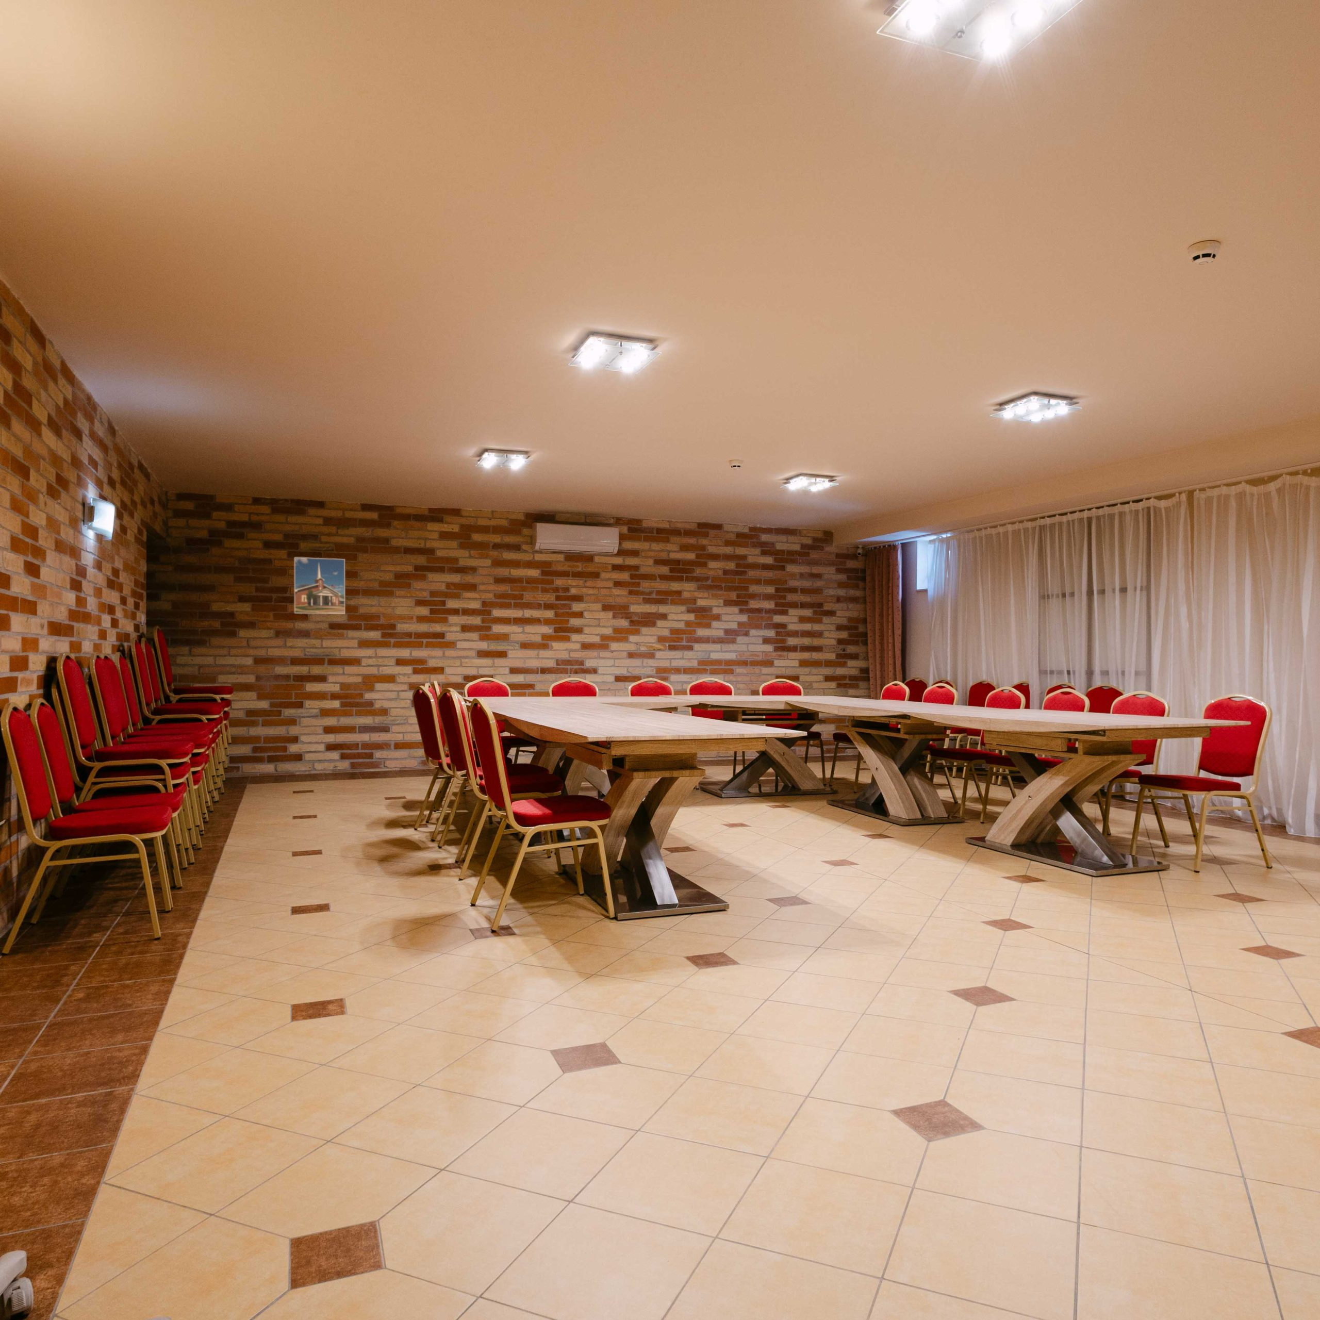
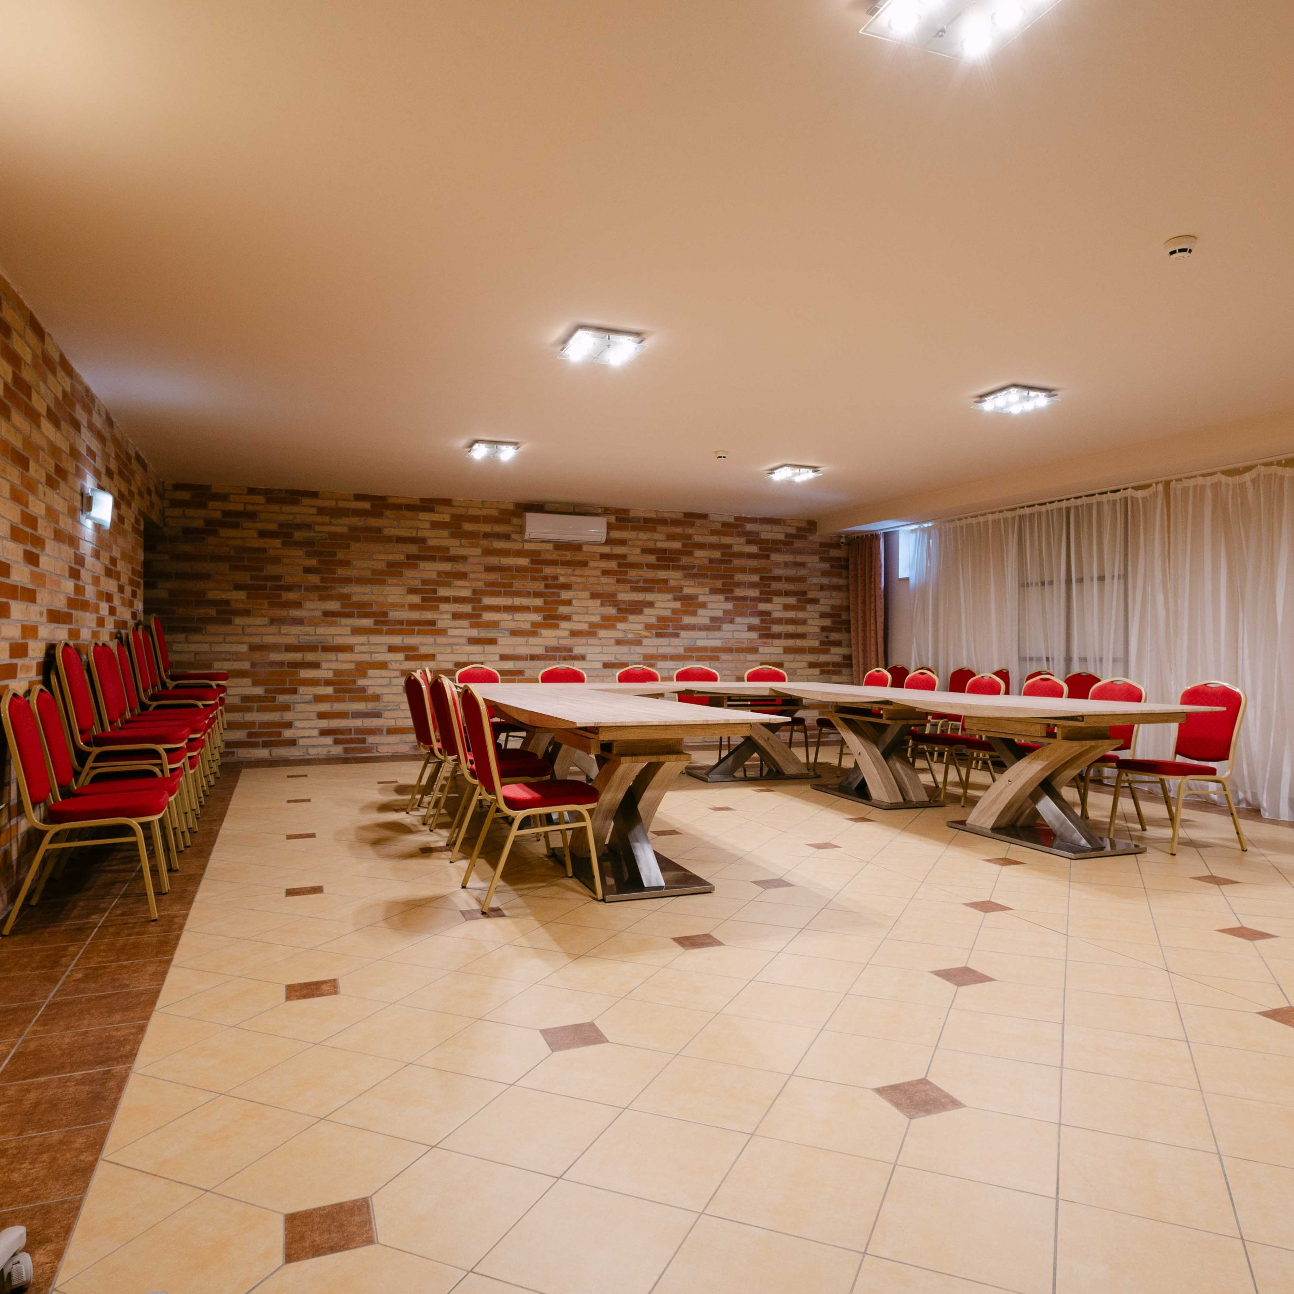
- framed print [294,557,346,614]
